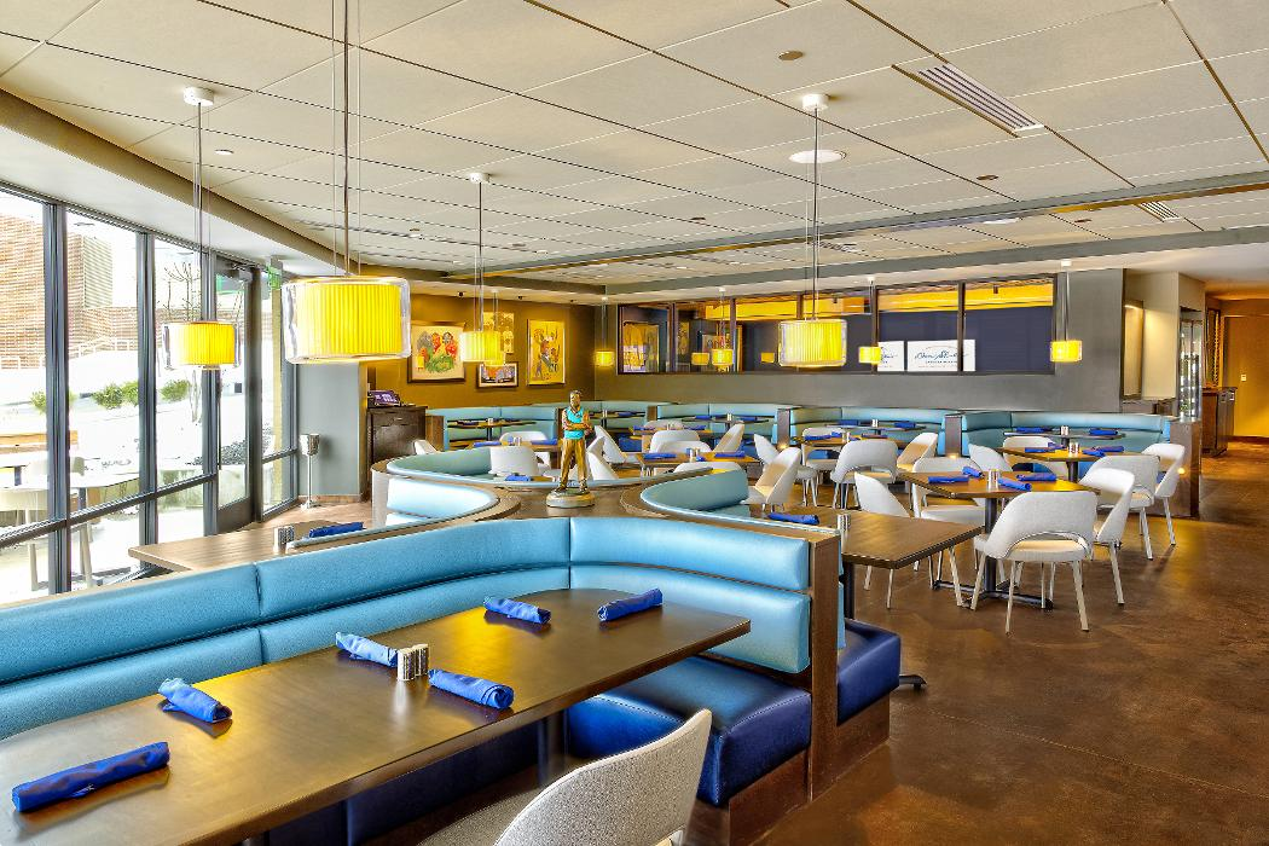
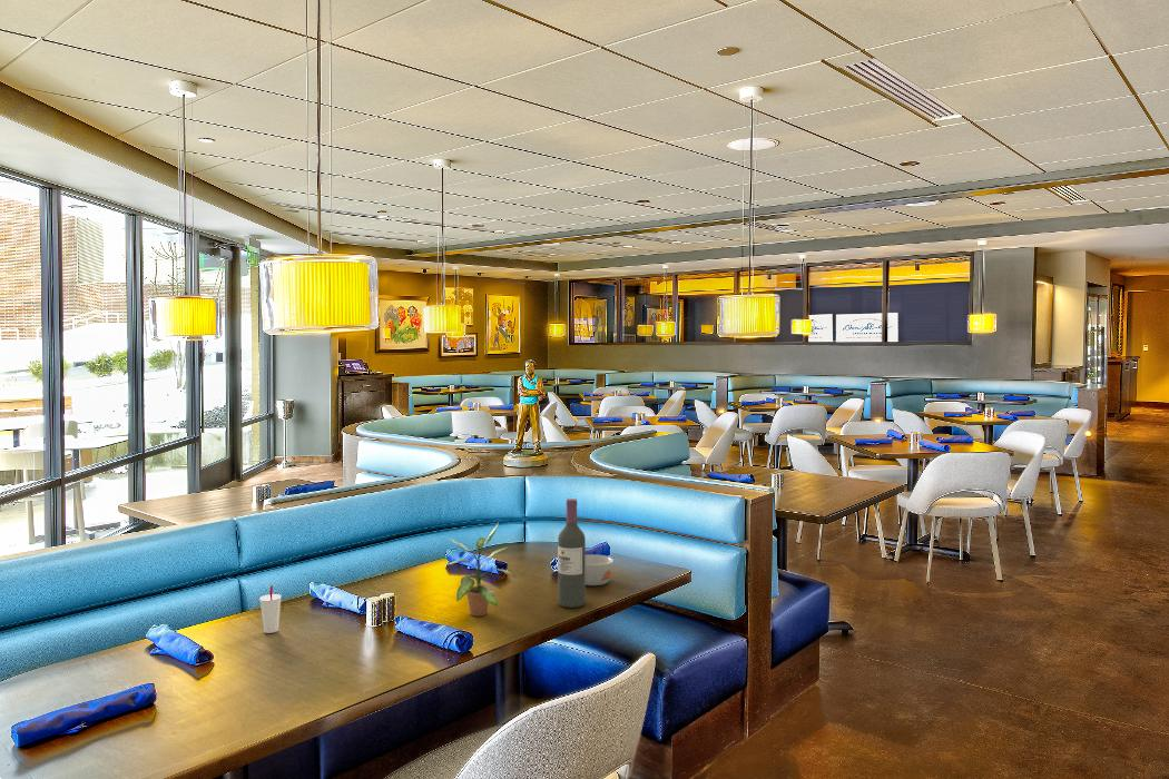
+ bowl [586,554,615,586]
+ wine bottle [557,497,587,609]
+ cup [258,584,283,634]
+ potted plant [444,523,517,618]
